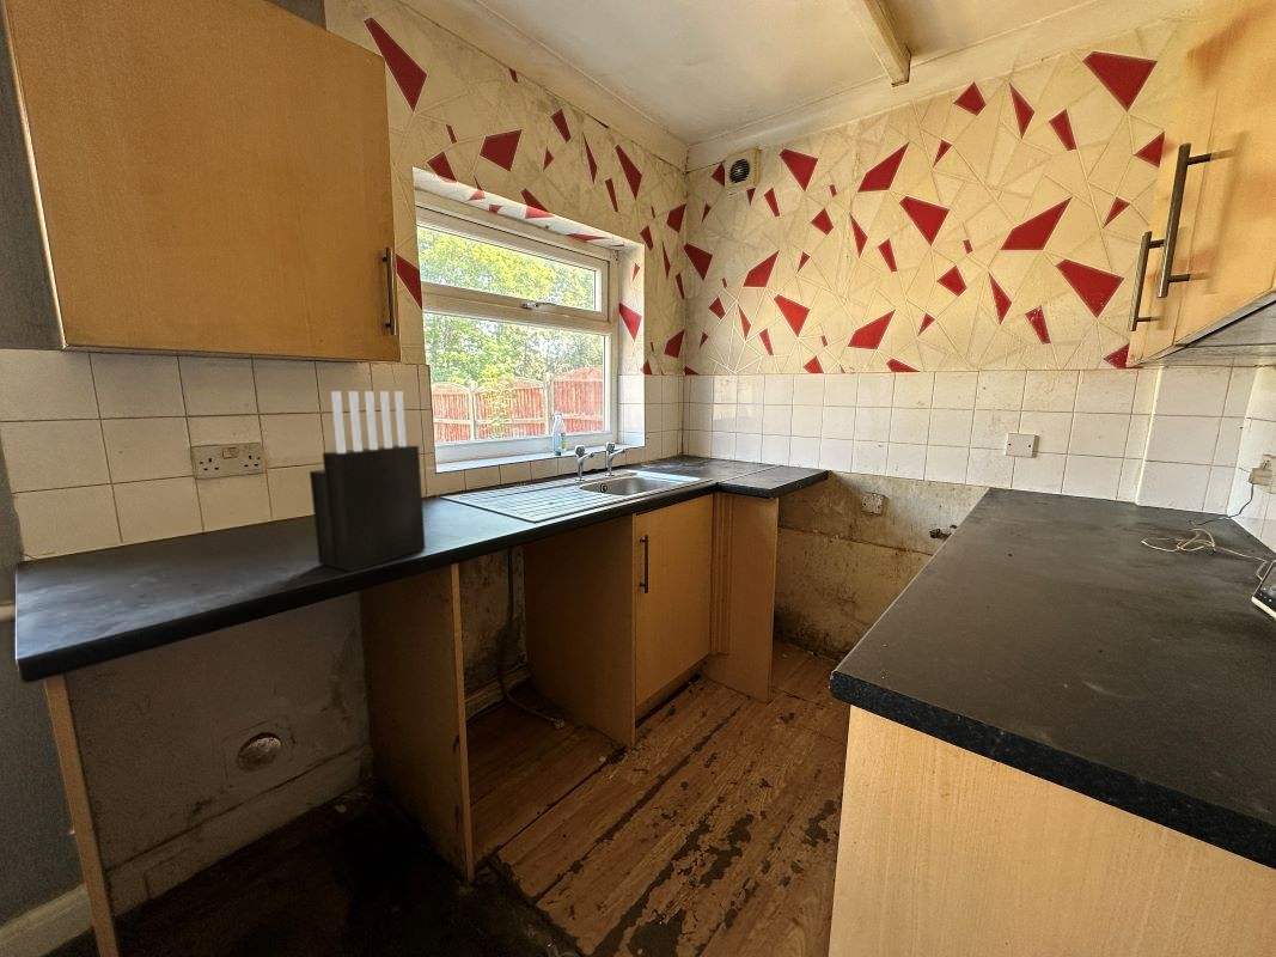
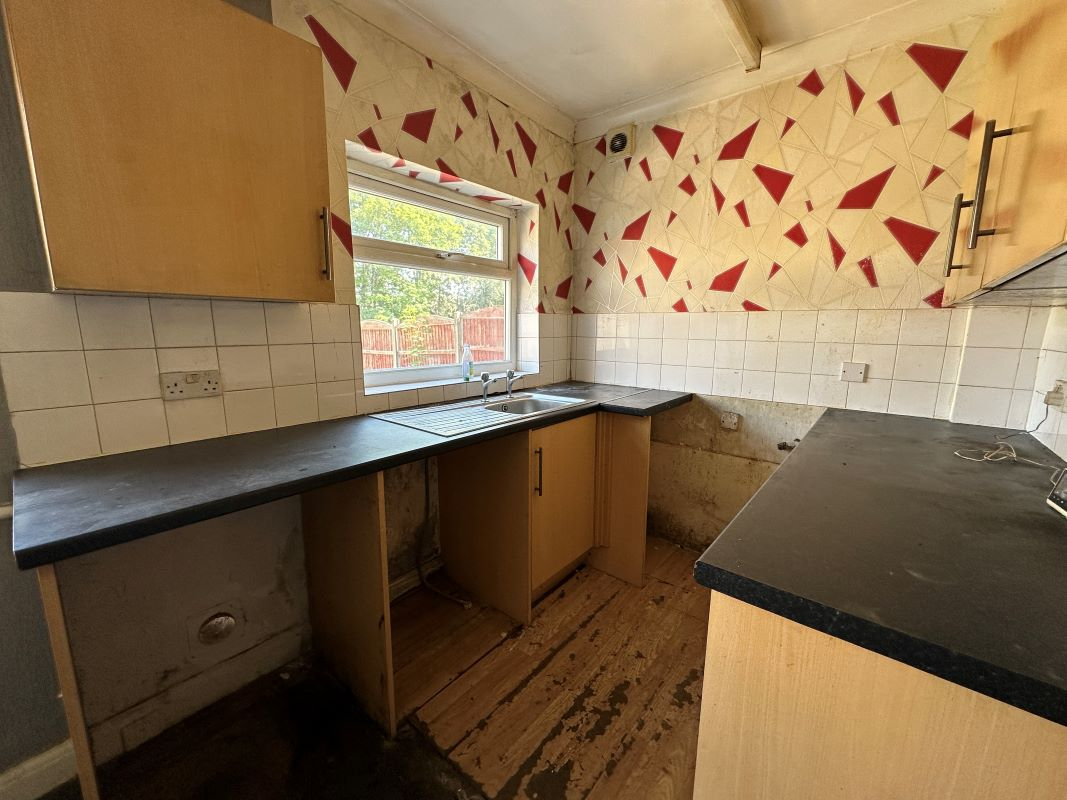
- knife block [309,390,427,573]
